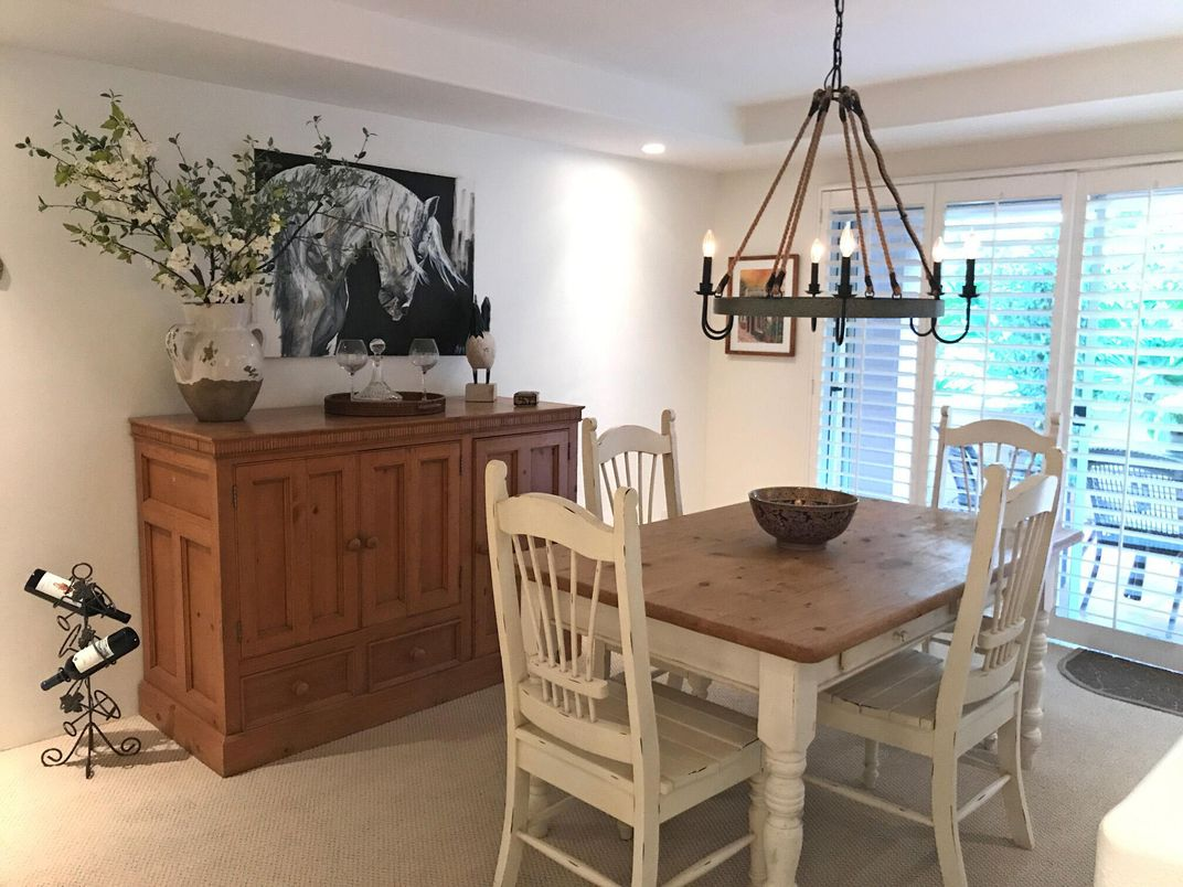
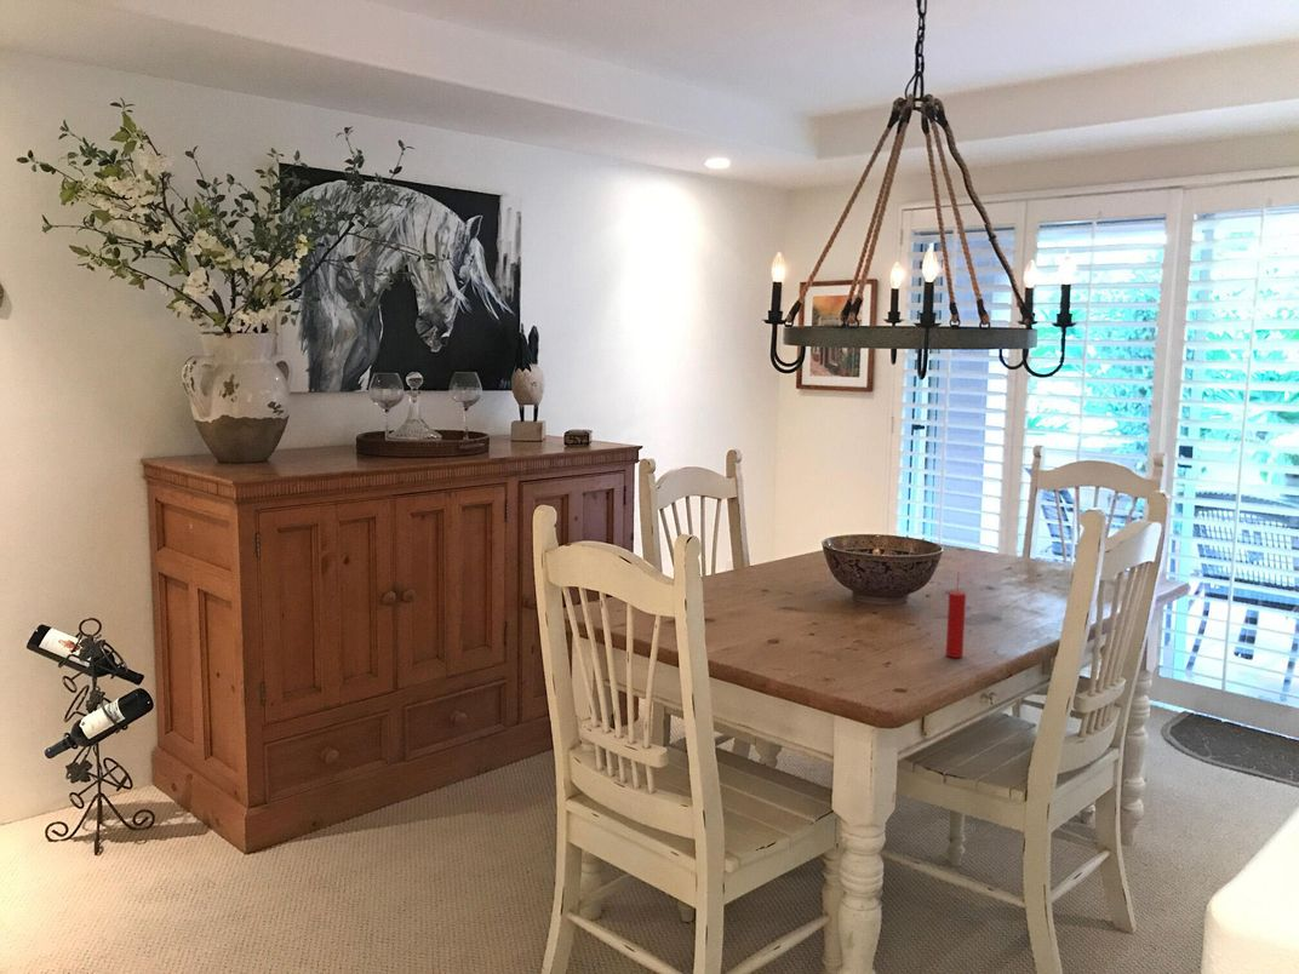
+ candle [945,572,967,659]
